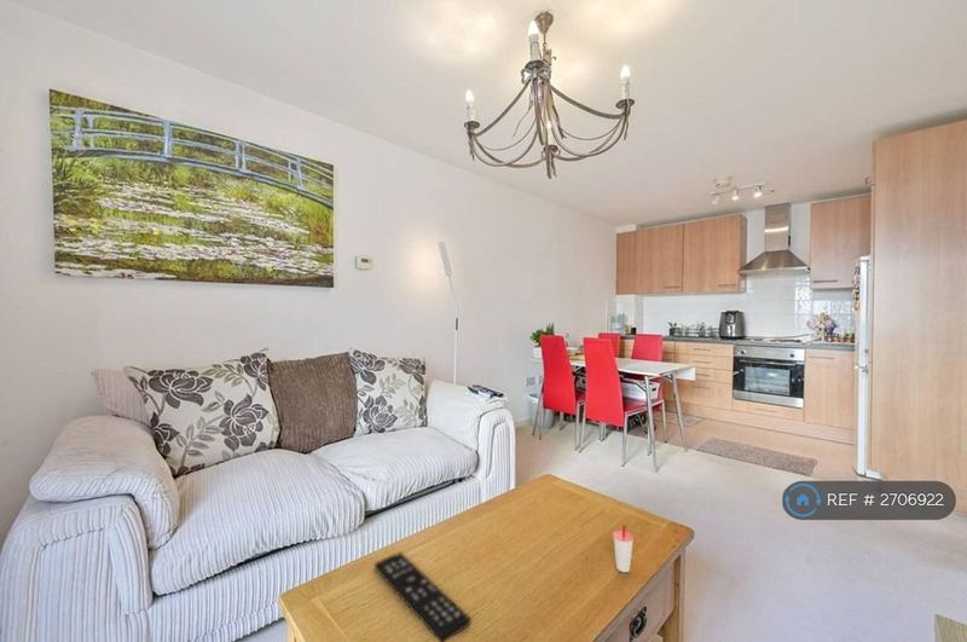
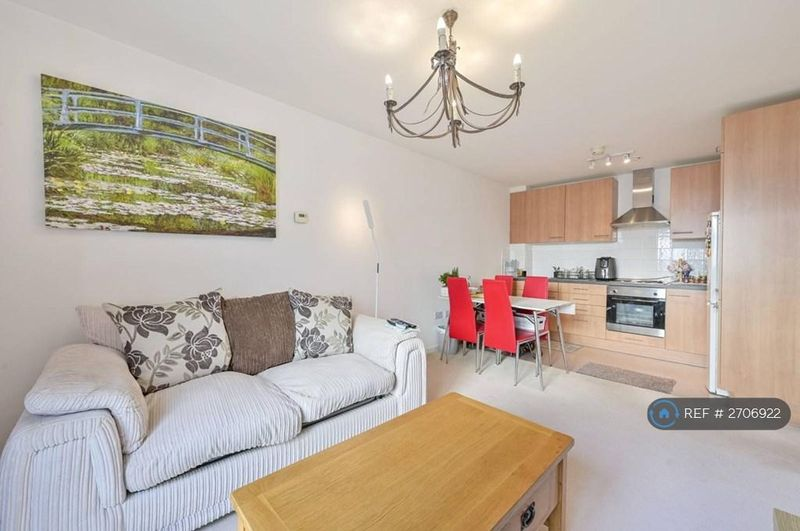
- remote control [374,551,471,642]
- cup [612,524,635,573]
